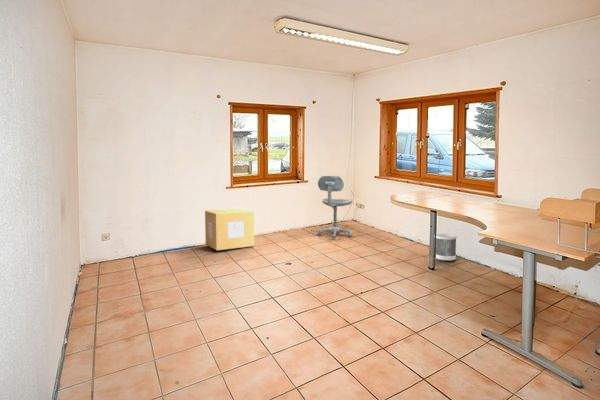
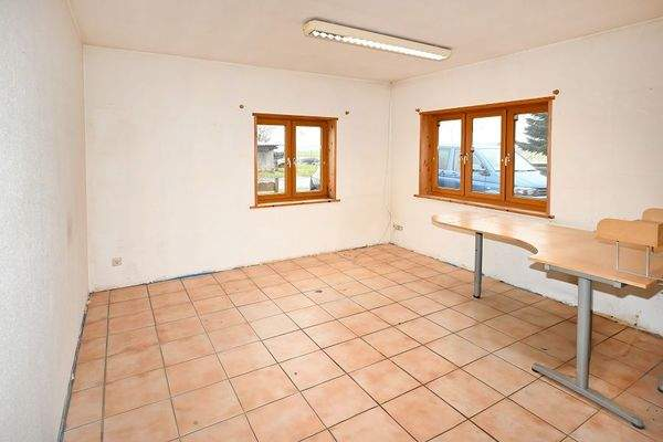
- office chair [316,175,354,239]
- wastebasket [435,233,458,262]
- cardboard box [204,208,255,251]
